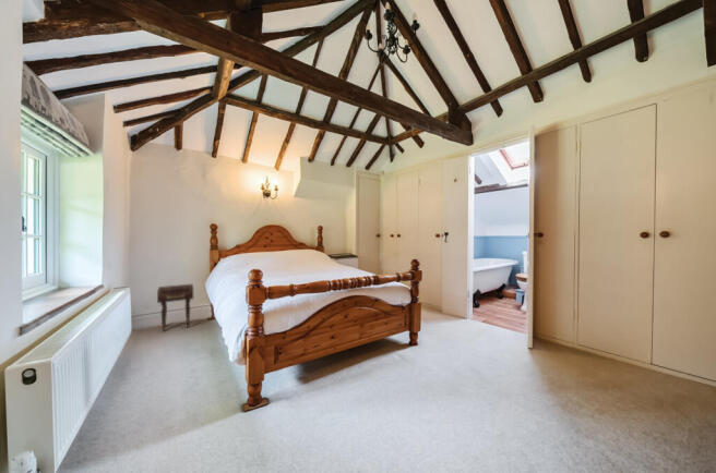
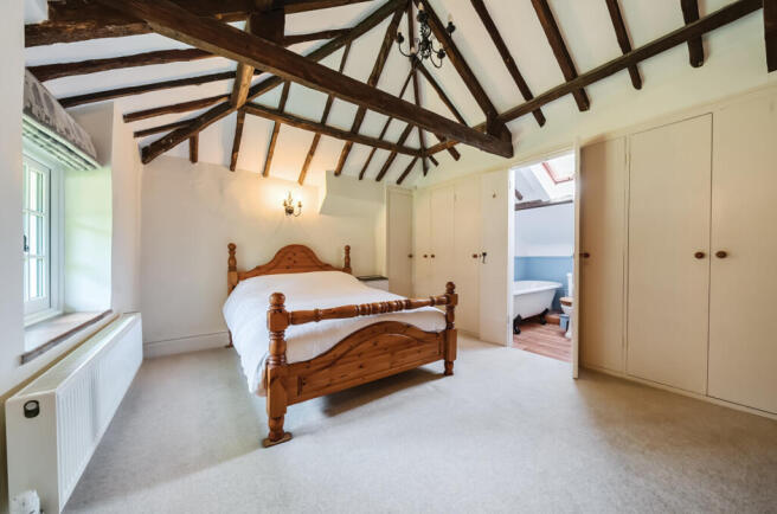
- nightstand [156,283,194,332]
